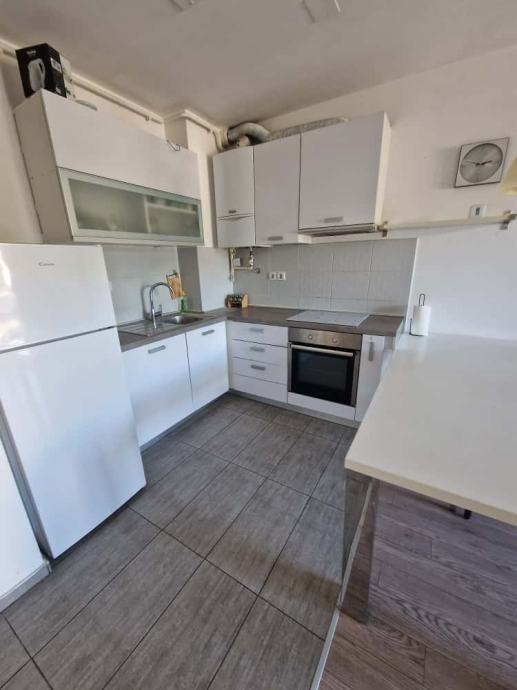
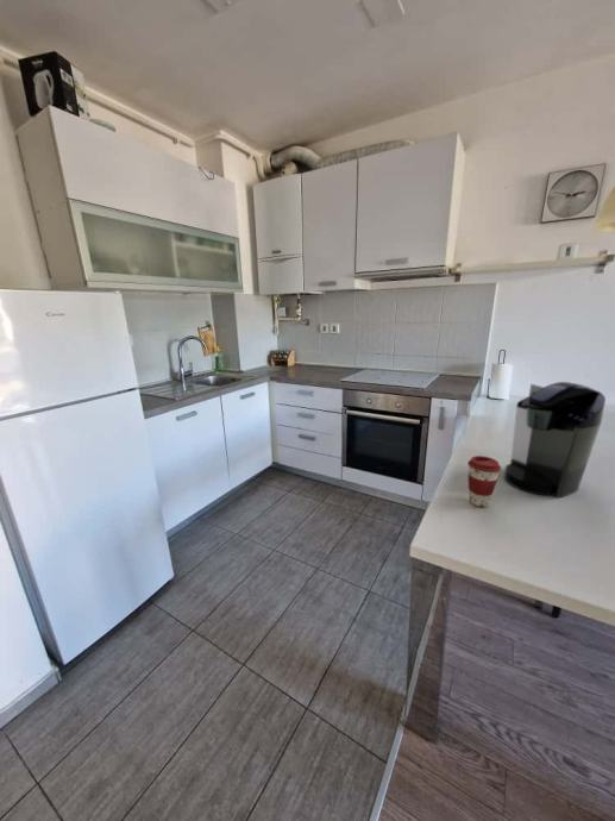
+ coffee maker [503,381,607,499]
+ coffee cup [466,455,502,508]
